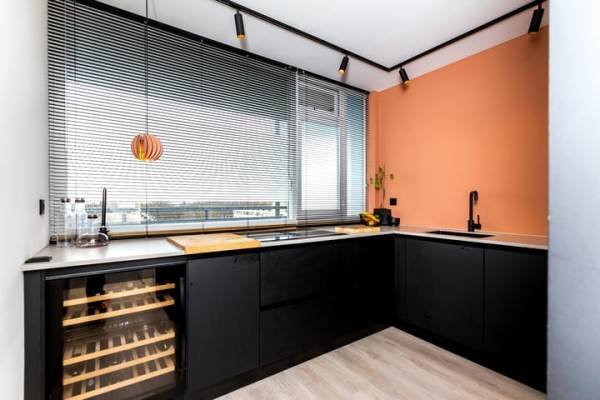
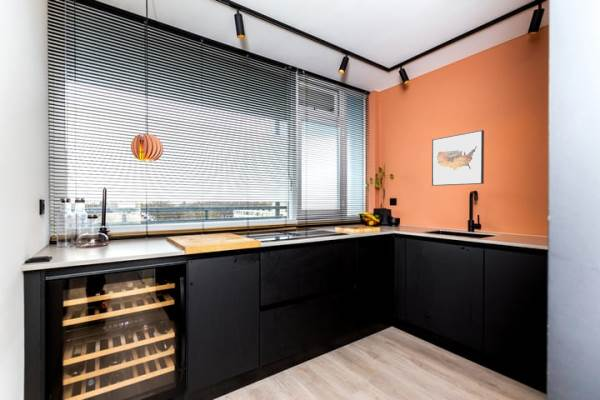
+ wall art [431,129,485,187]
